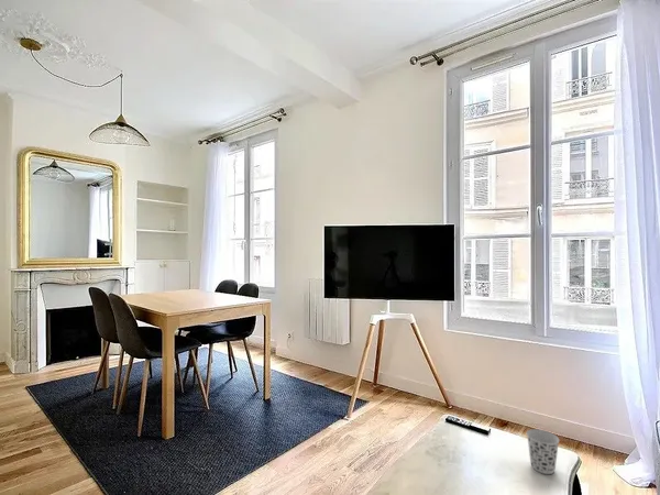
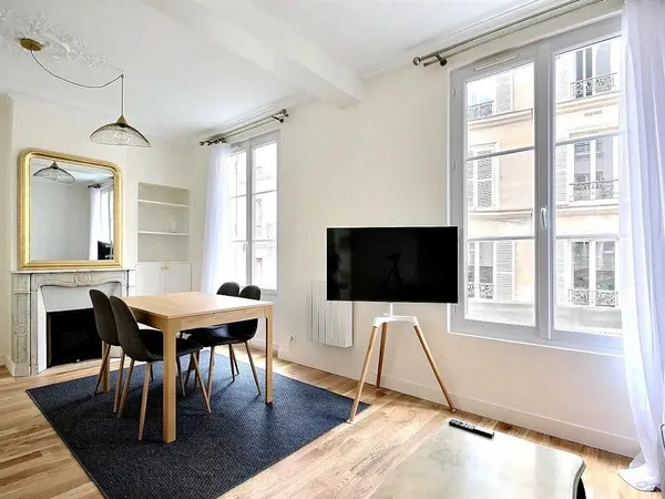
- cup [526,428,561,475]
